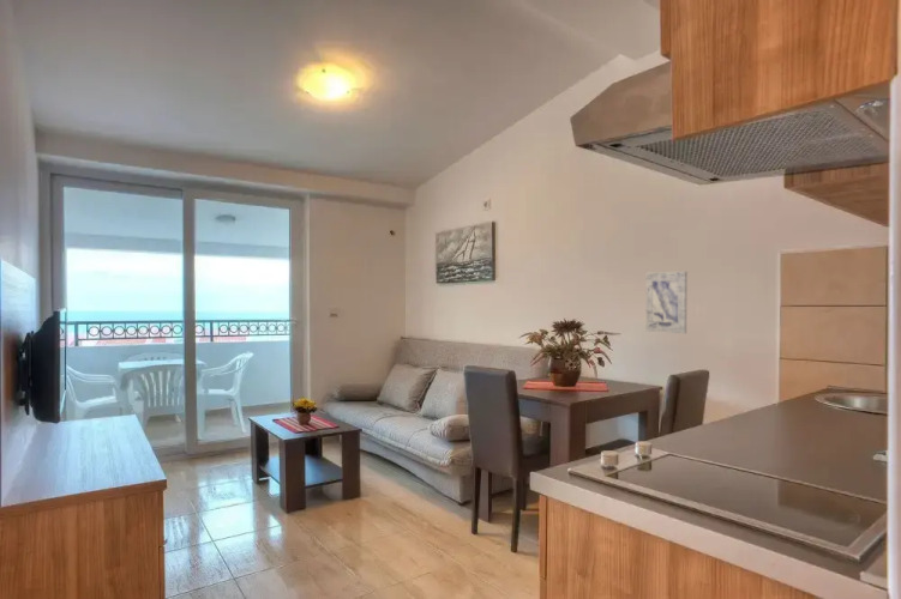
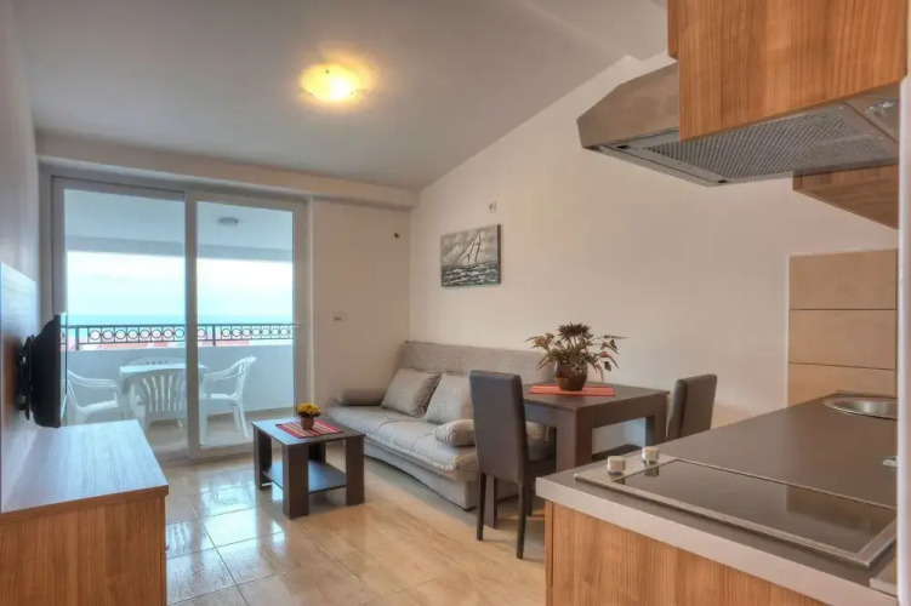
- wall art [645,271,689,334]
